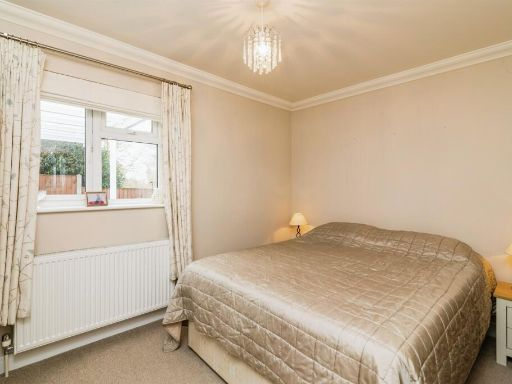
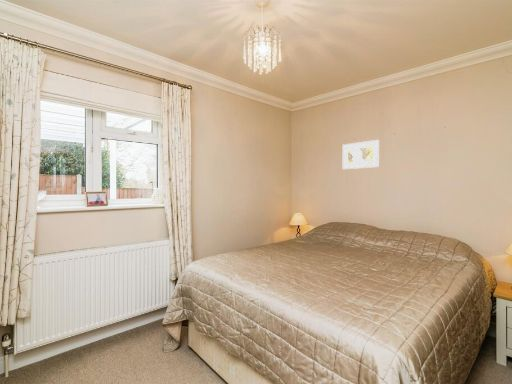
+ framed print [342,139,380,170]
